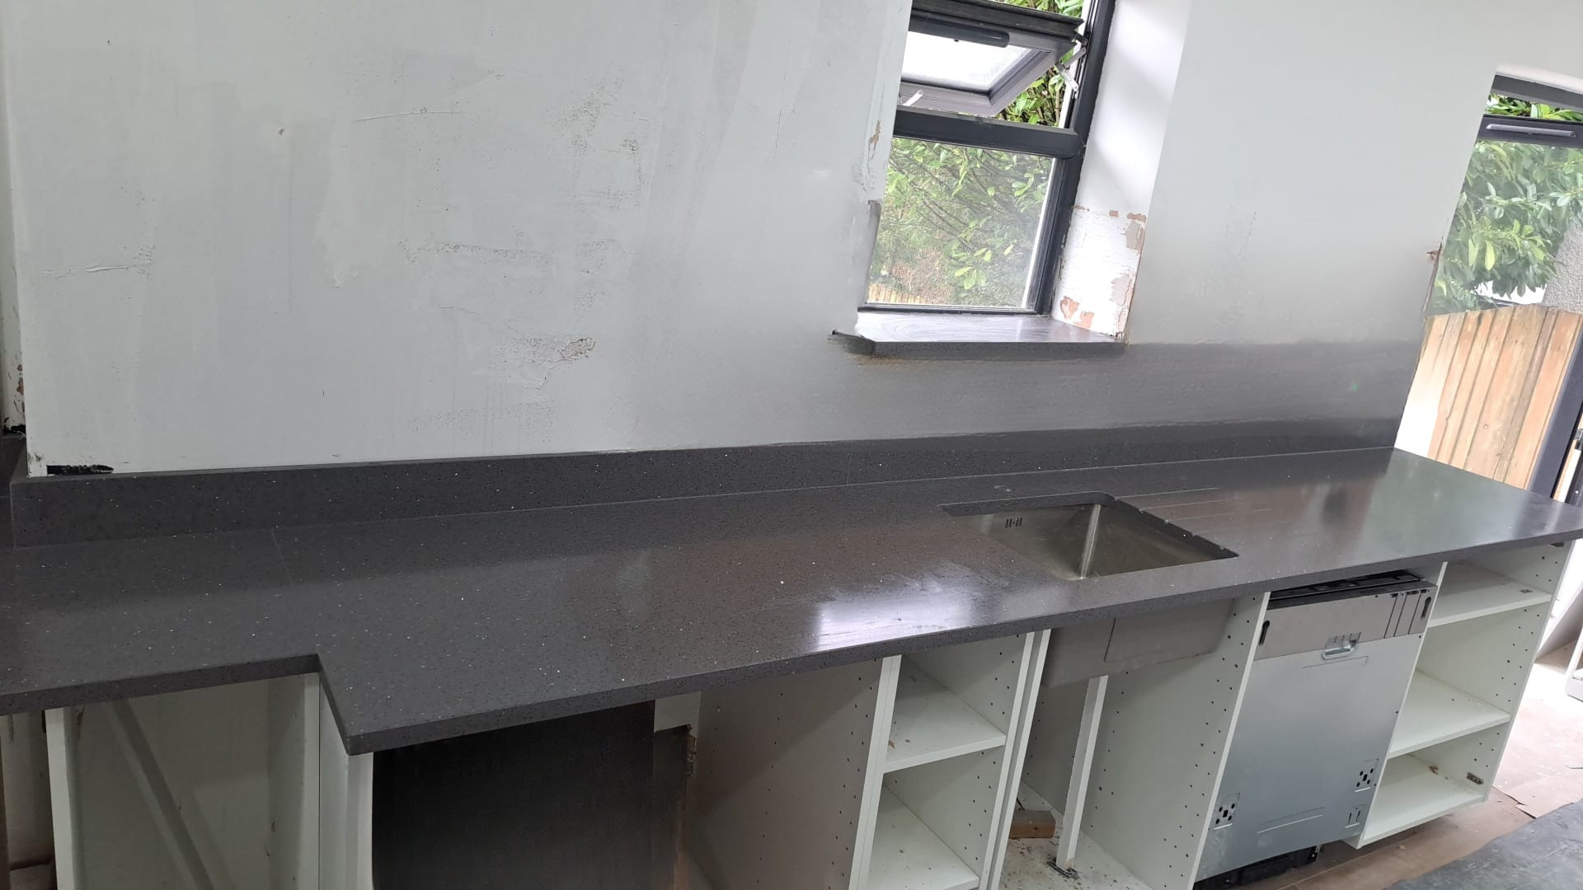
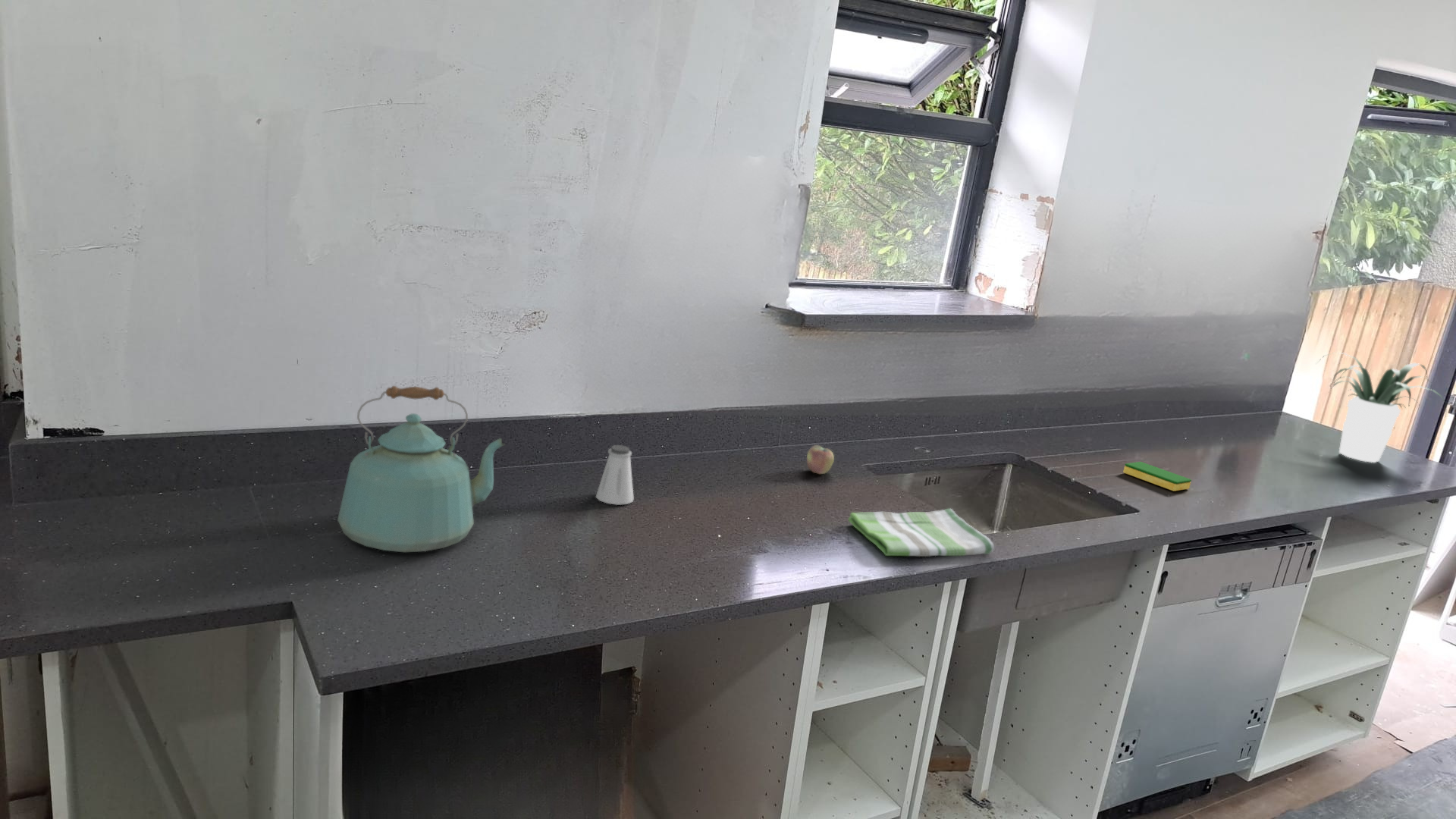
+ apple [806,444,835,475]
+ dish sponge [1123,461,1192,491]
+ potted plant [1315,352,1448,463]
+ kettle [337,385,506,553]
+ saltshaker [595,444,634,506]
+ dish towel [848,508,995,557]
